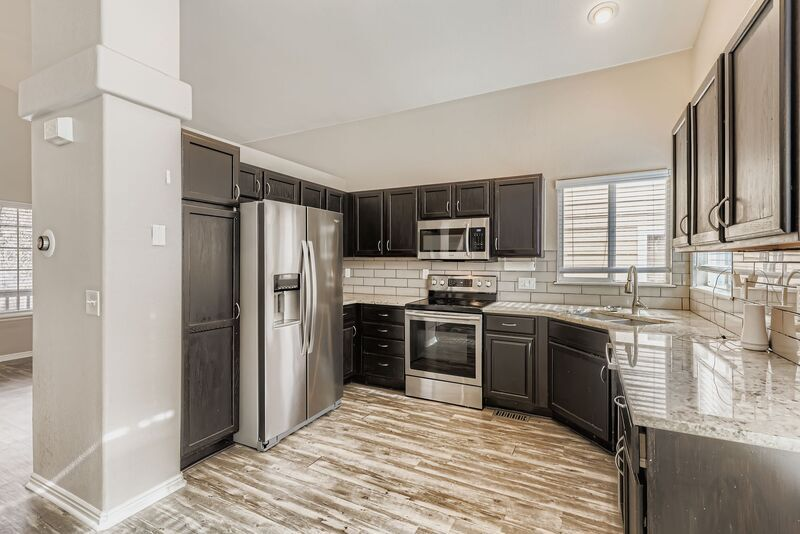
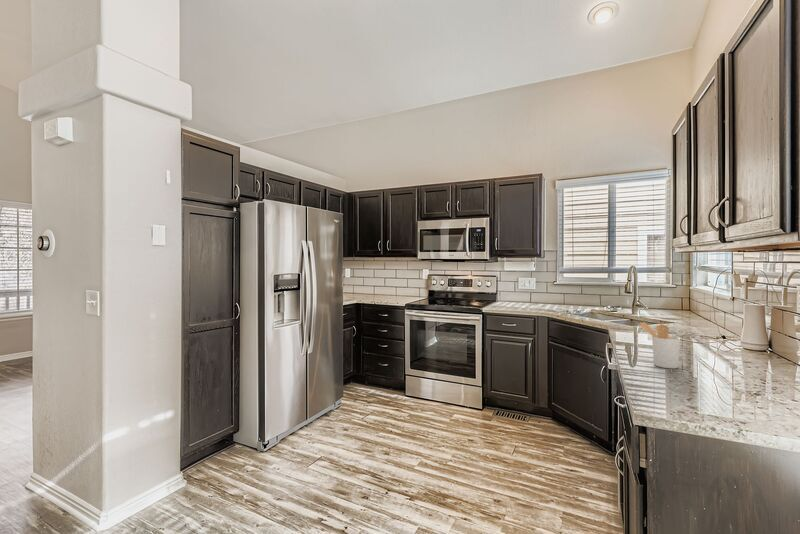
+ utensil holder [637,321,681,369]
